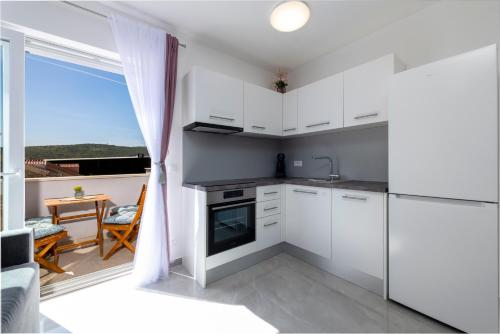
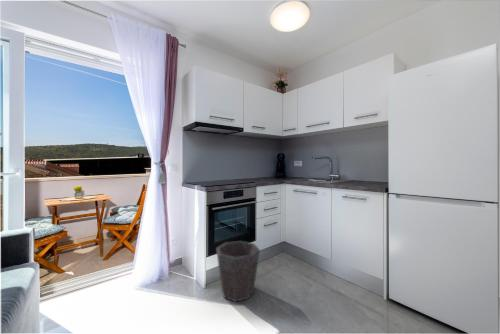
+ waste bin [215,240,261,303]
